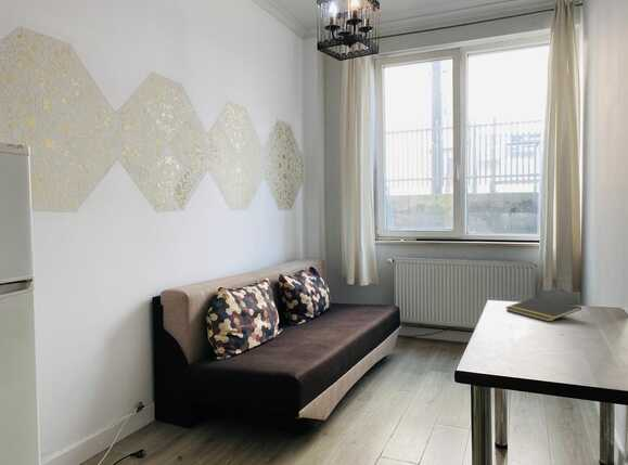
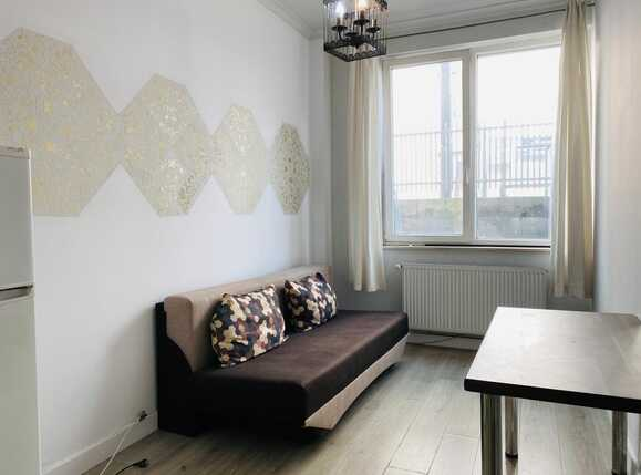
- notepad [504,296,582,323]
